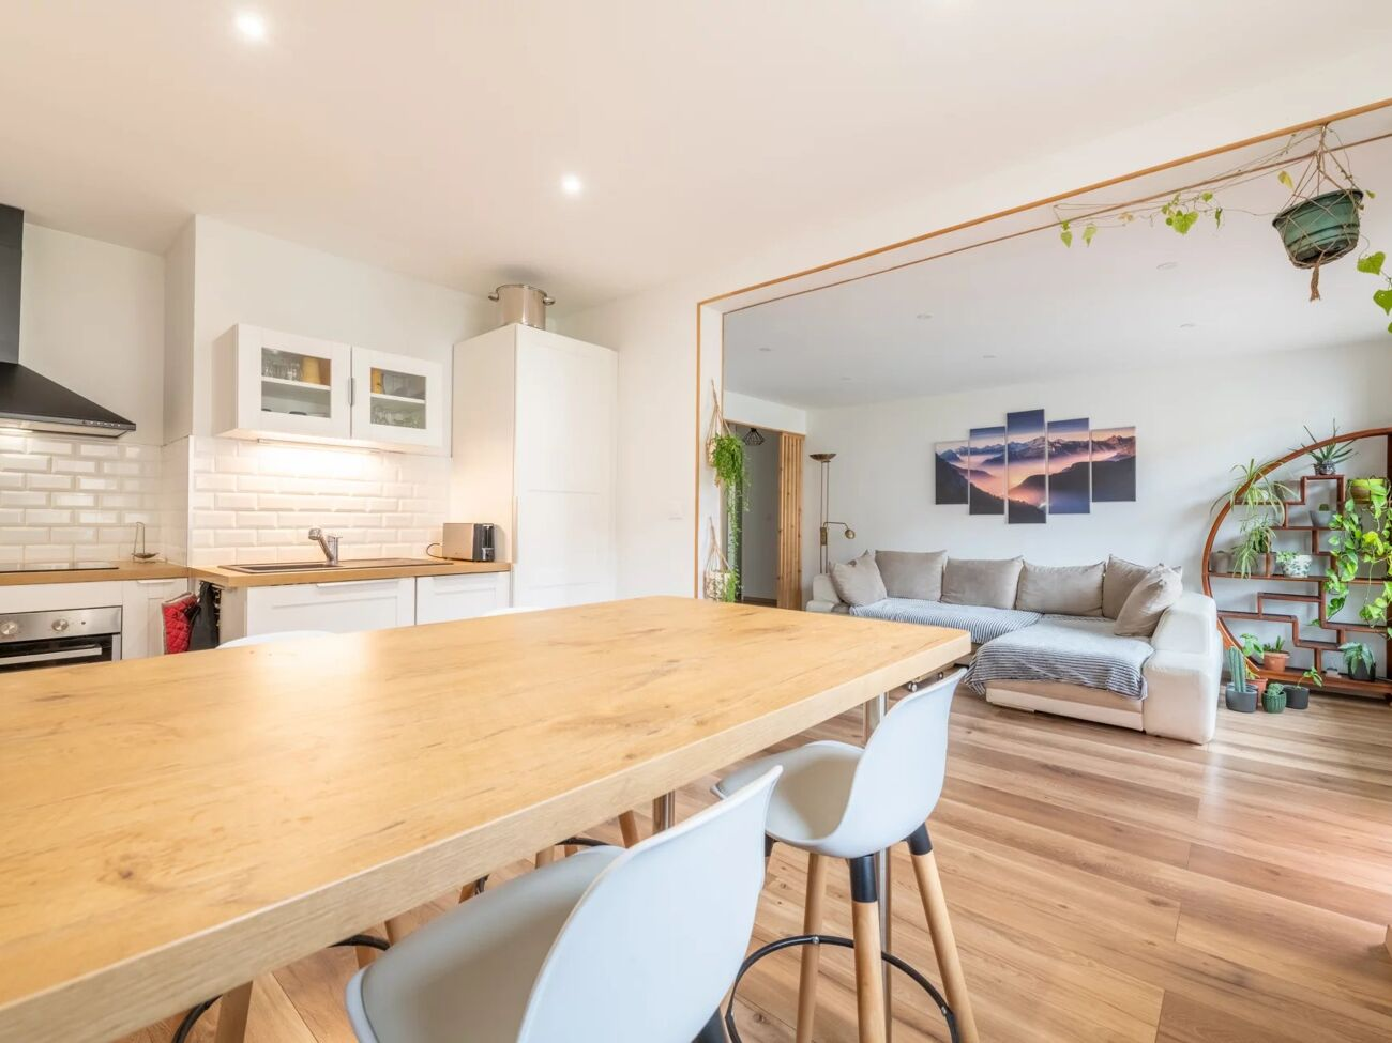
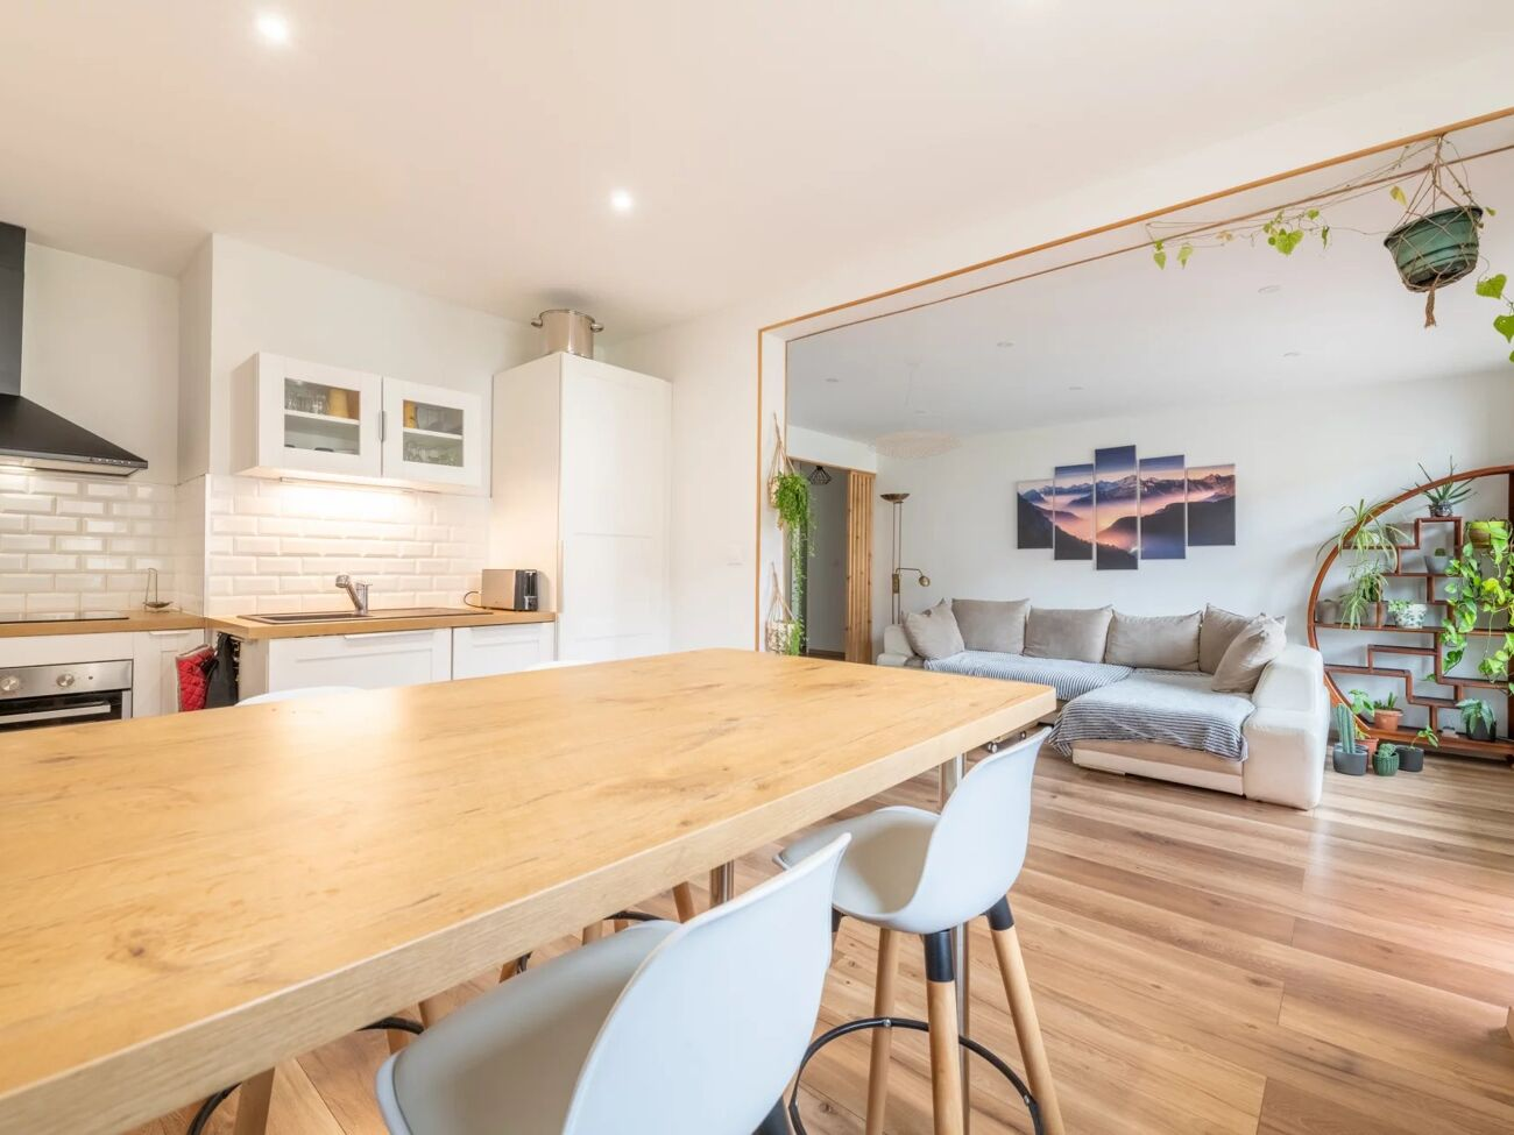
+ pendant light [865,356,963,460]
